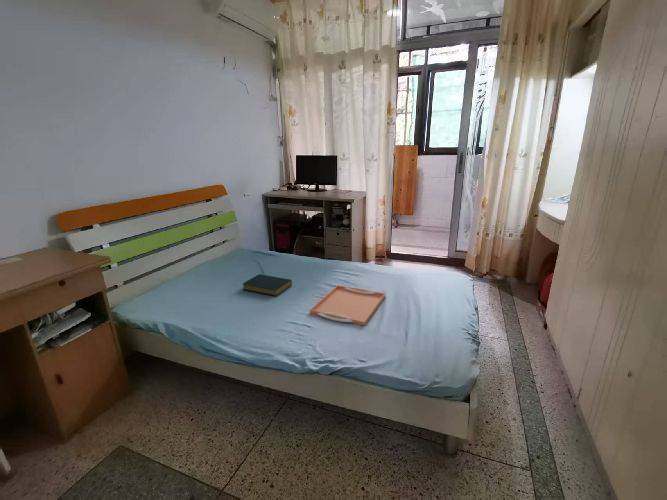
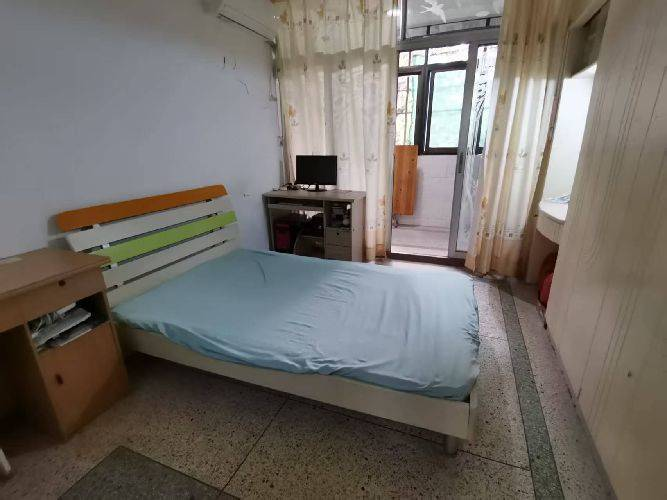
- serving tray [309,284,386,327]
- hardback book [242,273,293,297]
